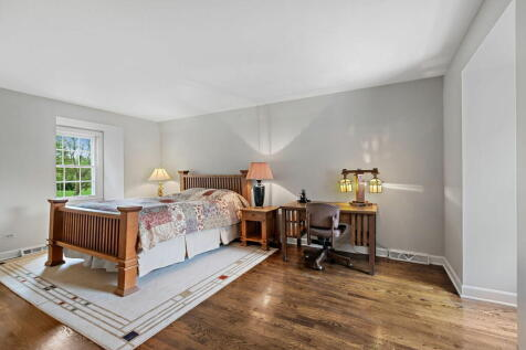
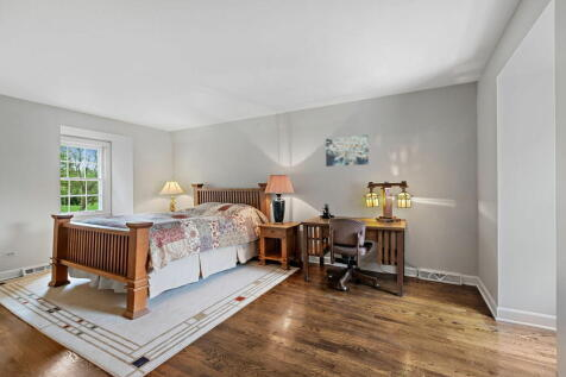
+ wall art [325,134,370,168]
